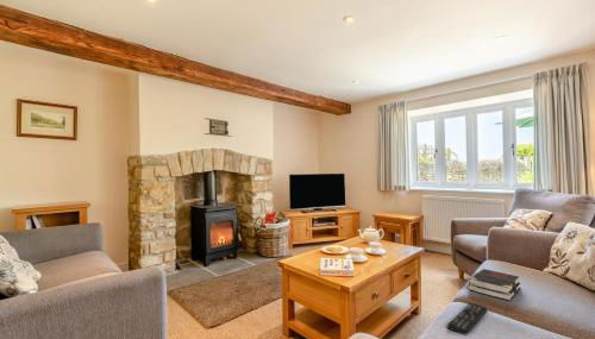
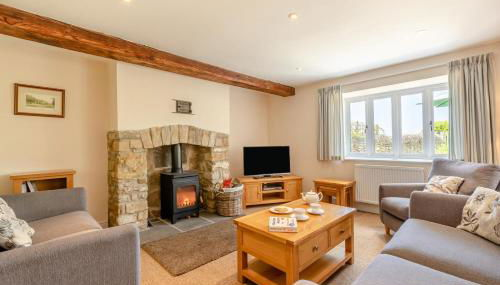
- remote control [446,302,488,337]
- book [466,268,521,302]
